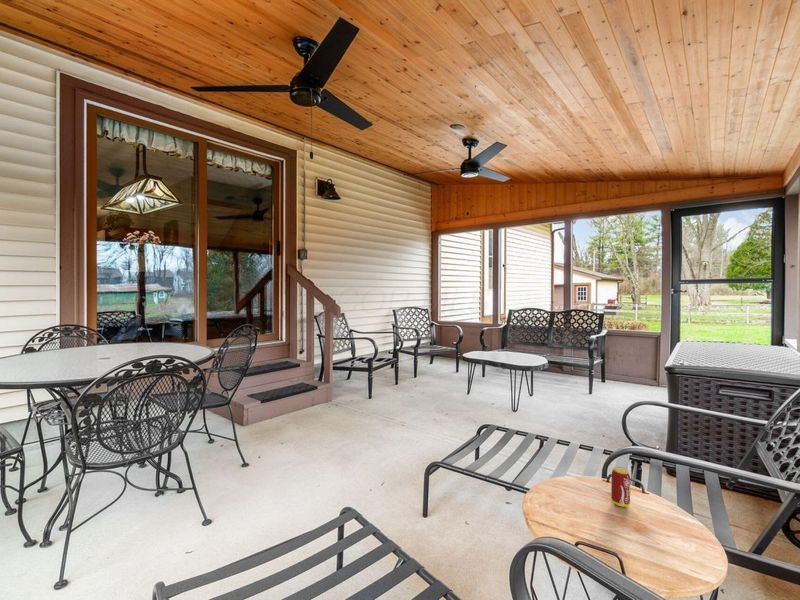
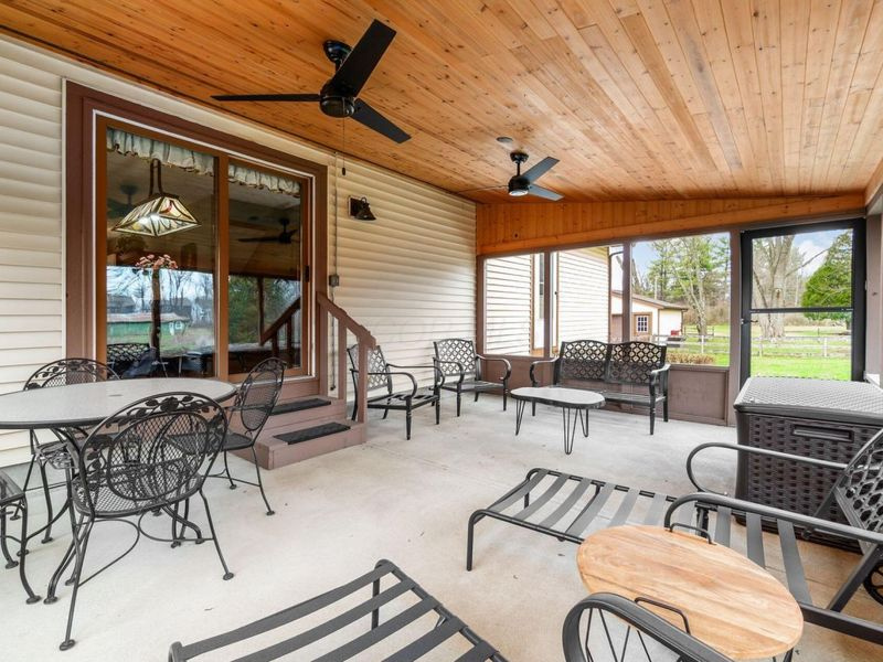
- beverage can [610,466,631,508]
